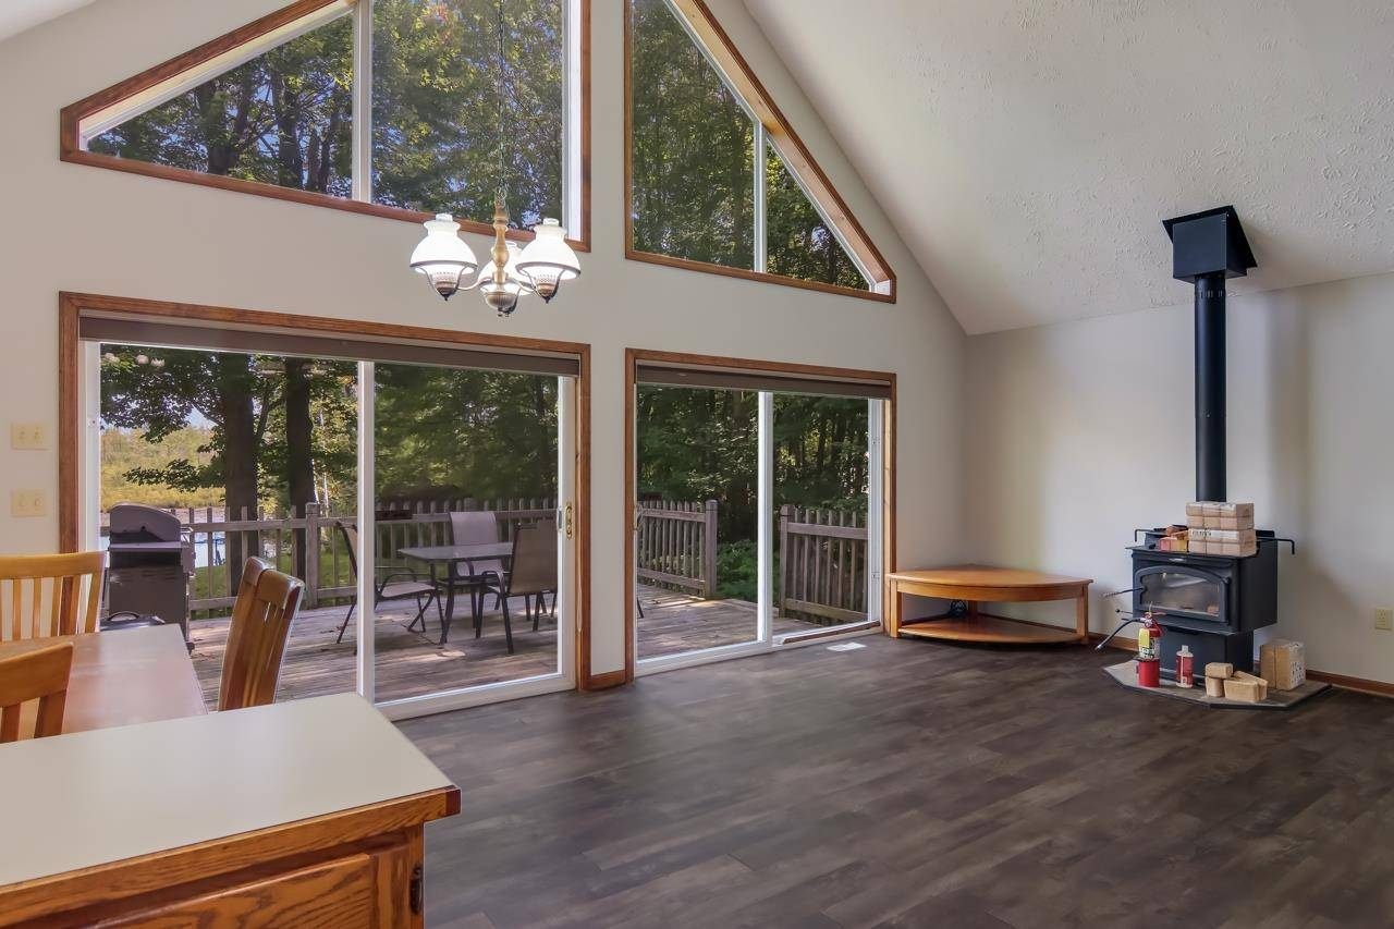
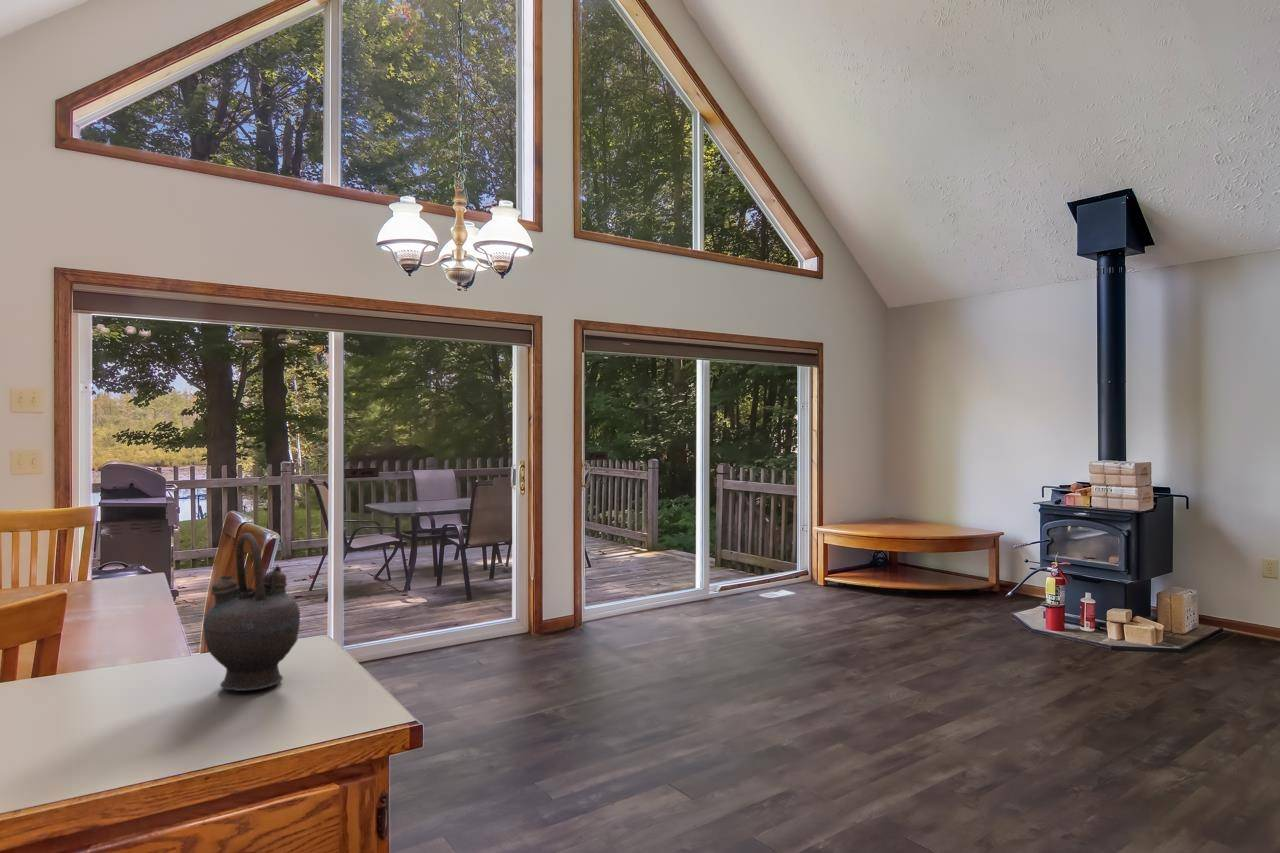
+ teapot [202,532,301,692]
